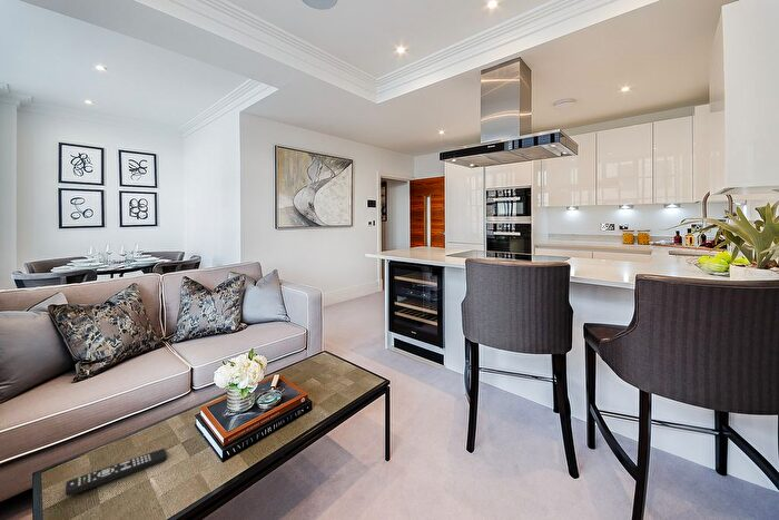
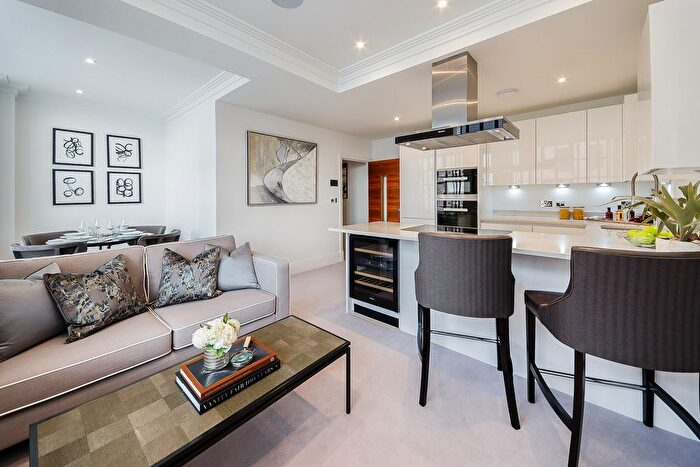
- remote control [65,448,168,498]
